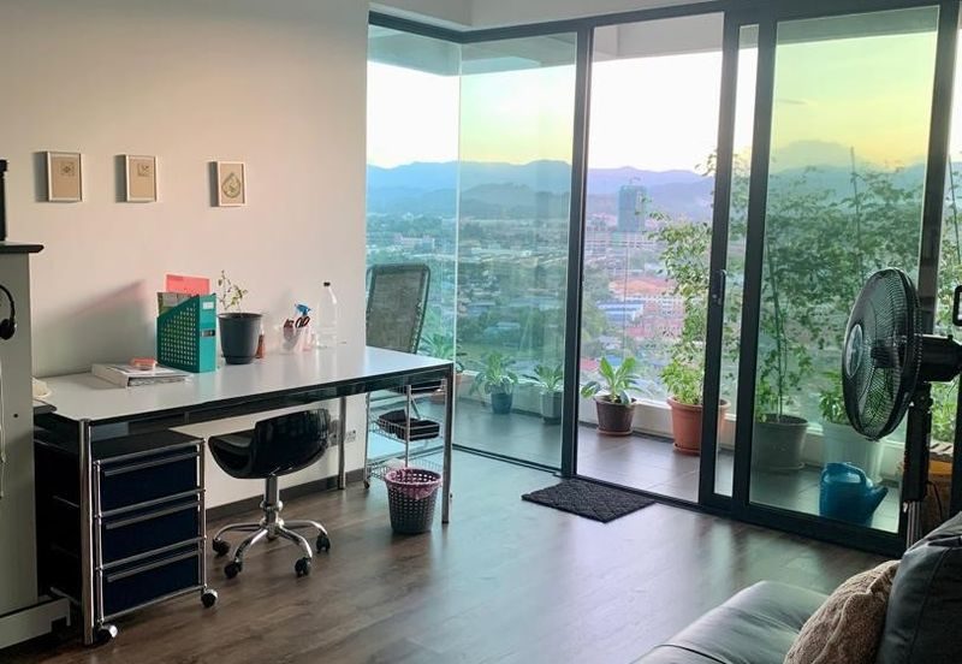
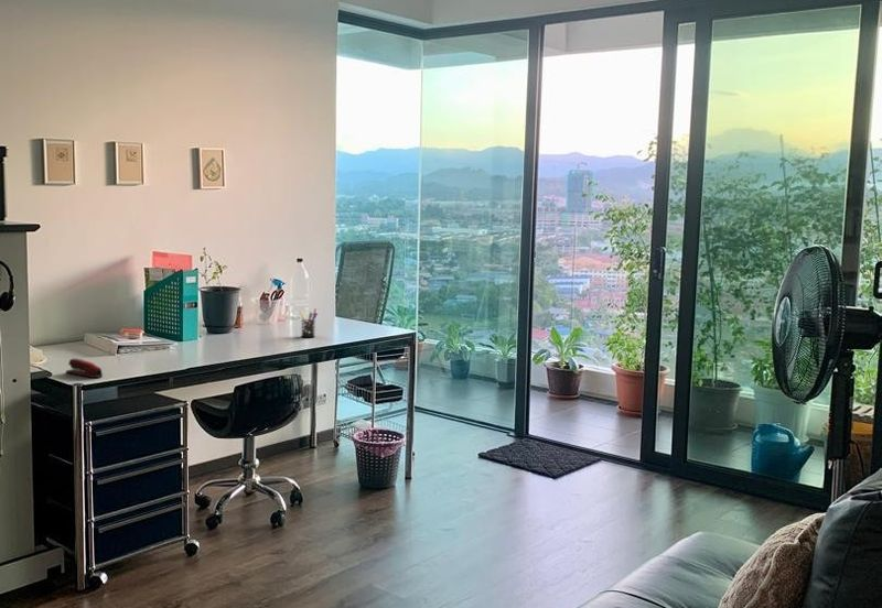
+ pen holder [298,307,319,338]
+ stapler [65,357,104,379]
